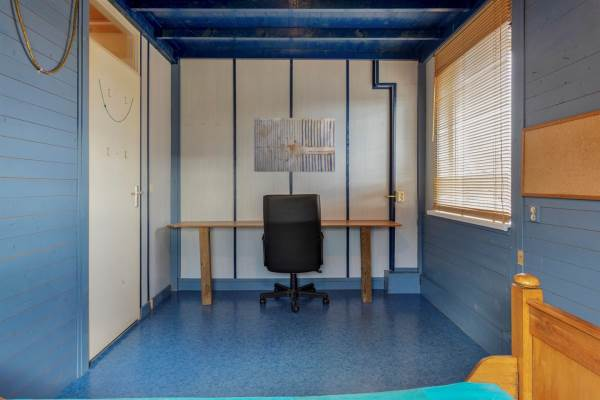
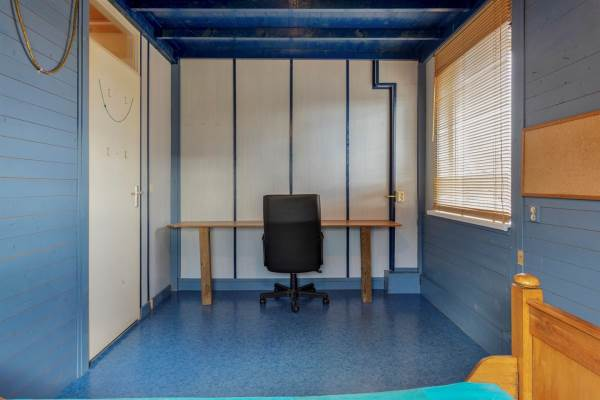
- wall art [253,117,336,173]
